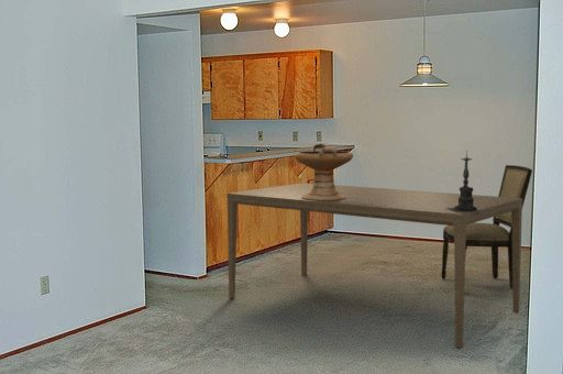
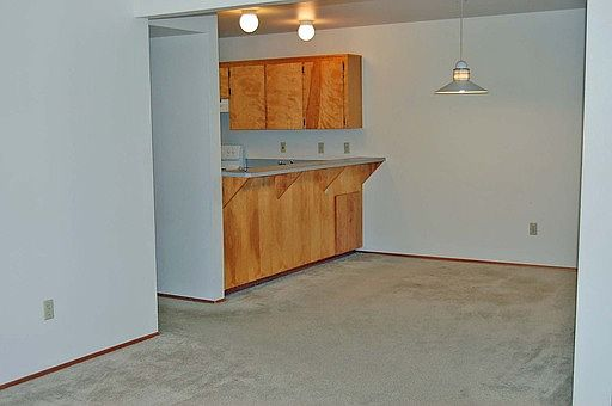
- dining chair [441,164,533,290]
- decorative bowl [294,143,354,200]
- dining table [225,182,523,349]
- candle holder [446,148,482,212]
